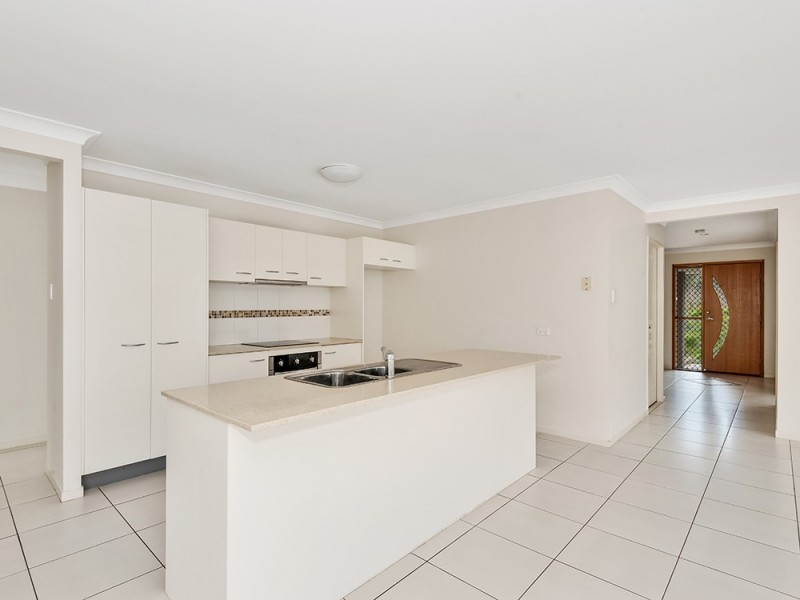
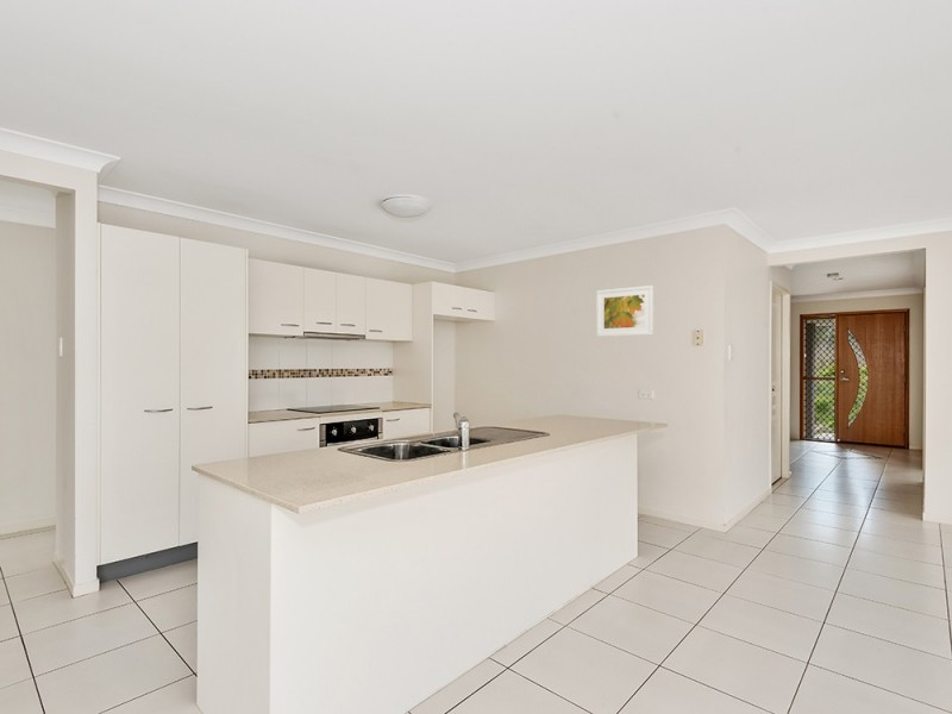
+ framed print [596,284,654,338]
